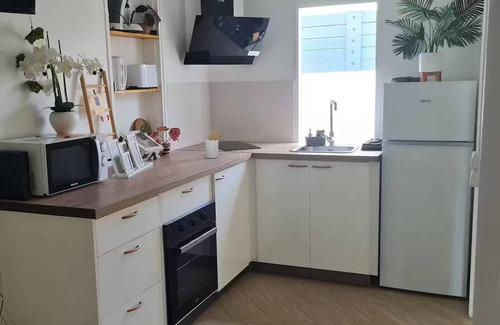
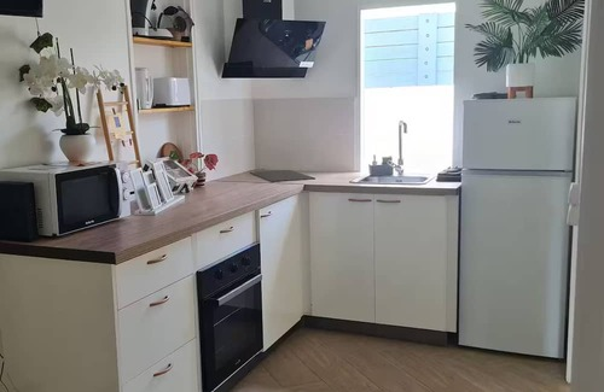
- utensil holder [204,130,227,159]
